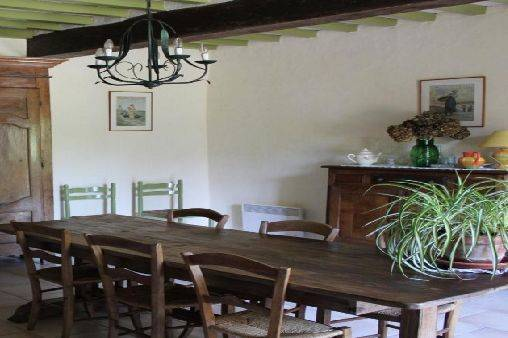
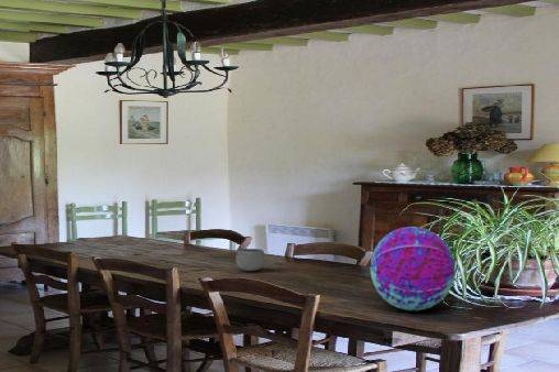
+ bowl [235,248,266,272]
+ decorative ball [370,226,457,311]
